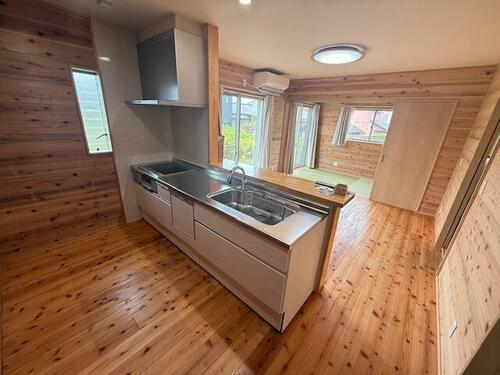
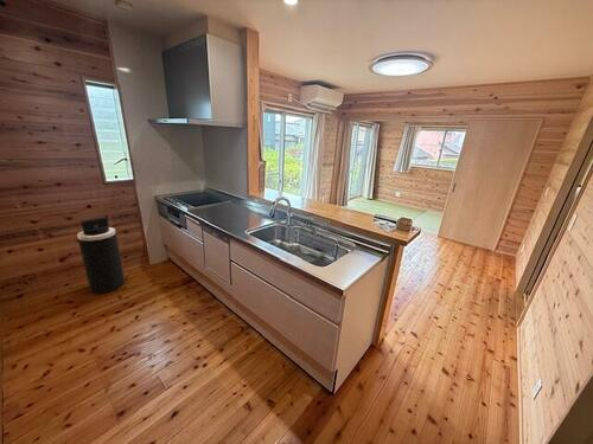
+ trash can [76,215,126,295]
